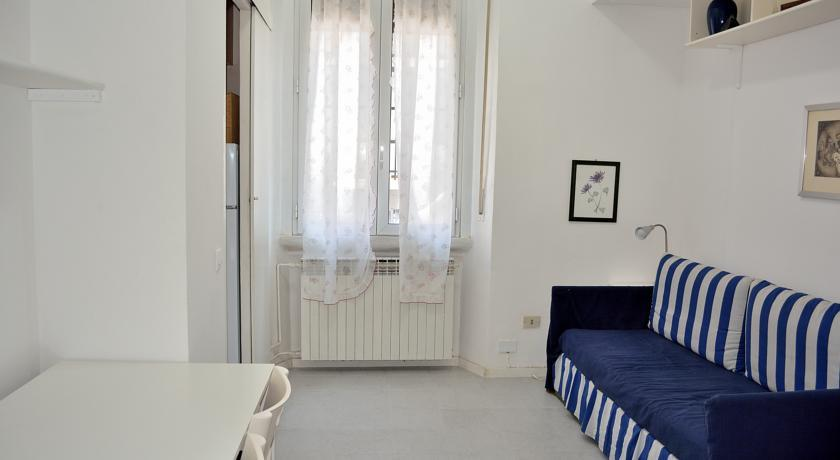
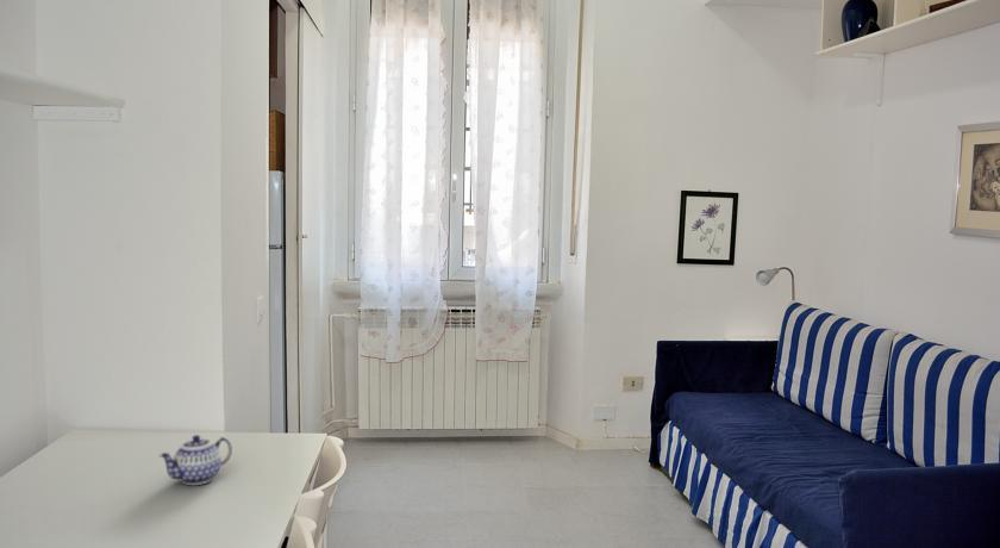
+ teapot [158,434,233,486]
